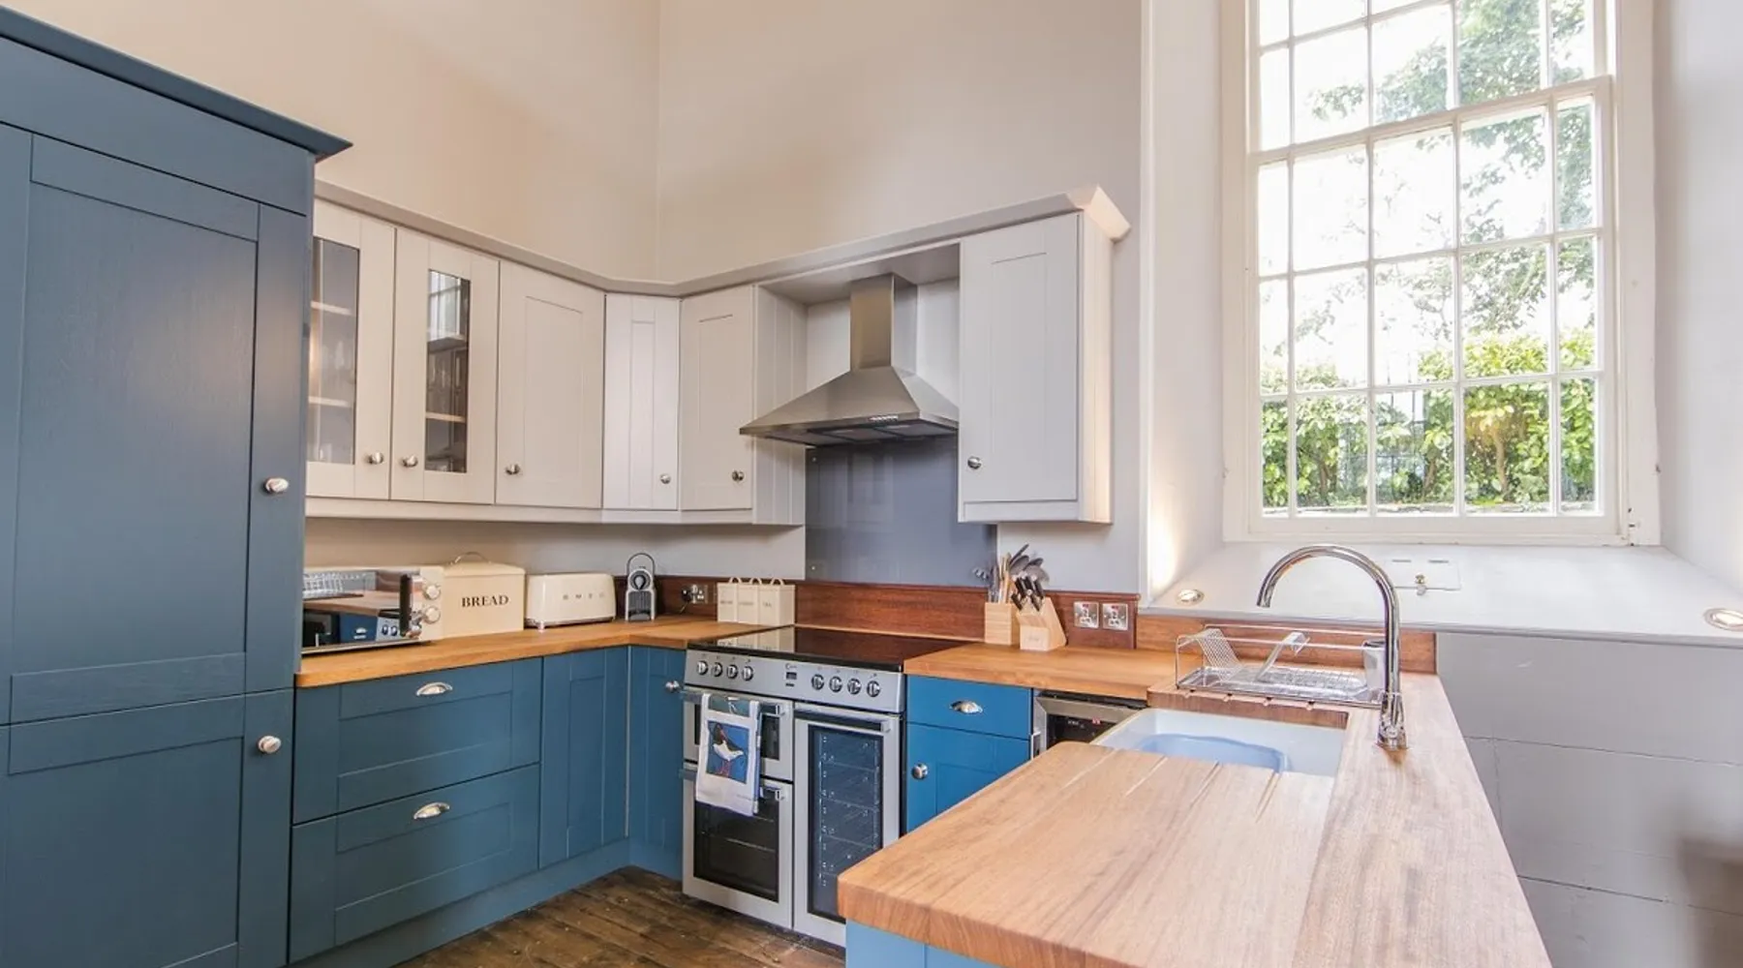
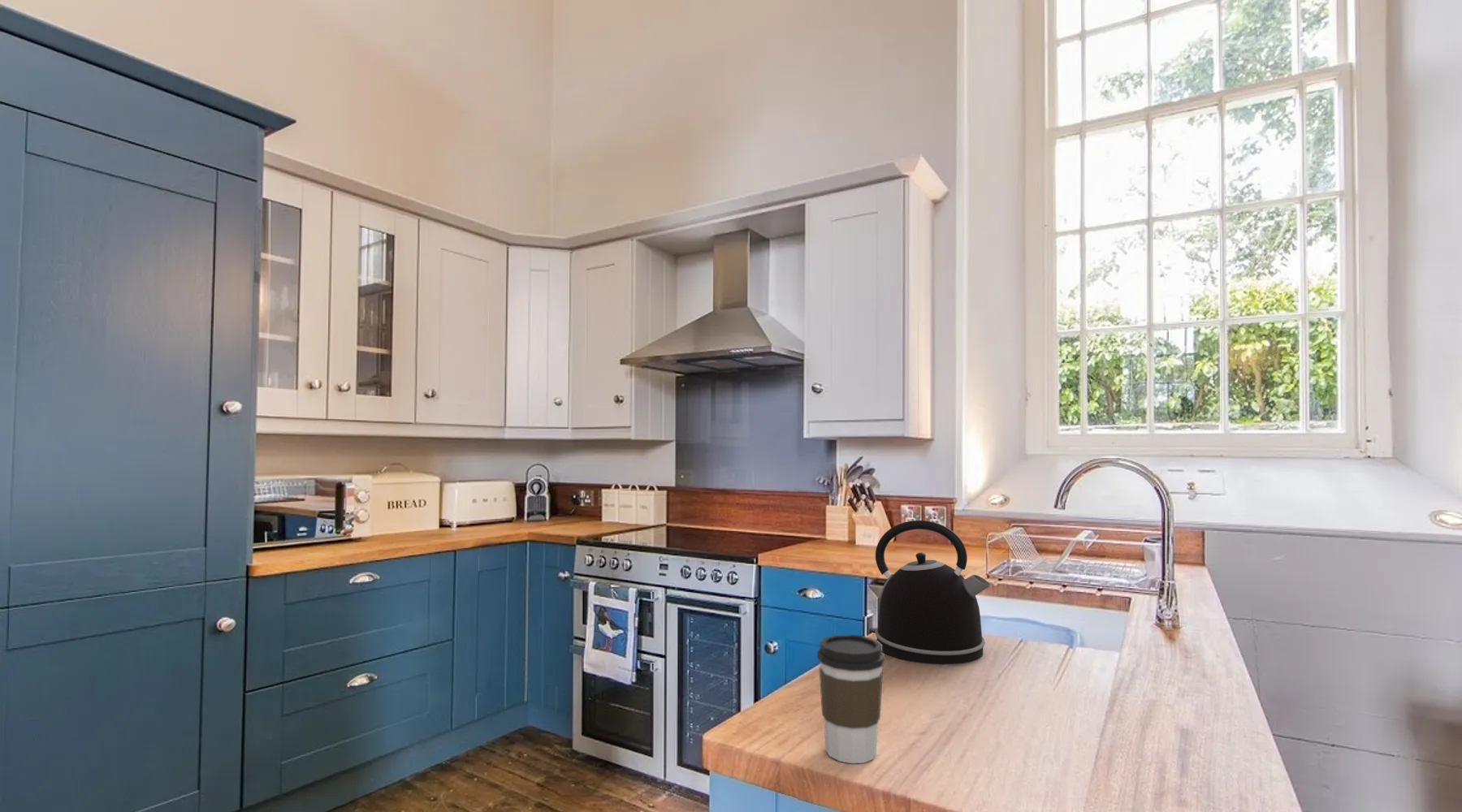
+ kettle [869,520,992,665]
+ coffee cup [816,633,886,764]
